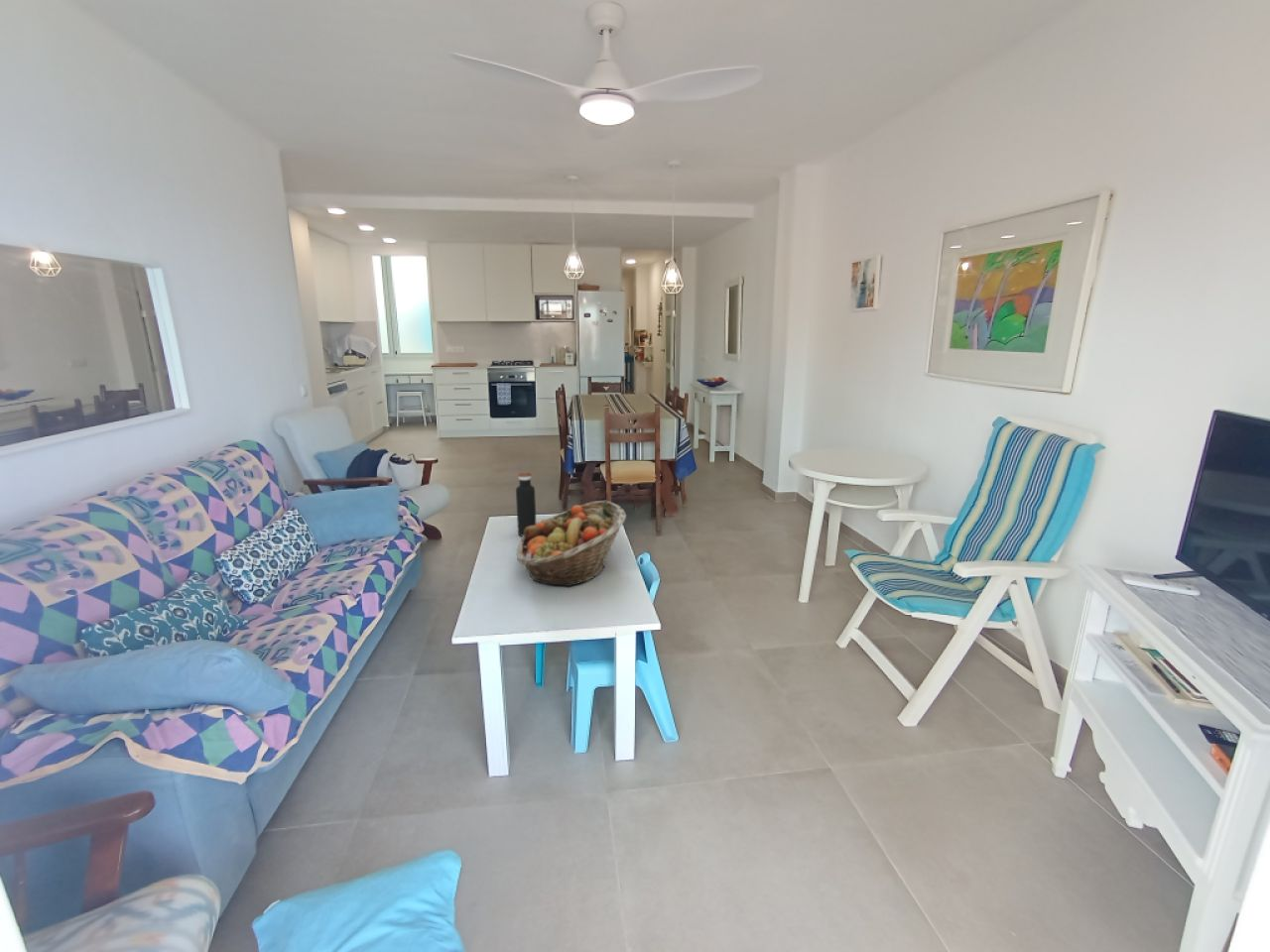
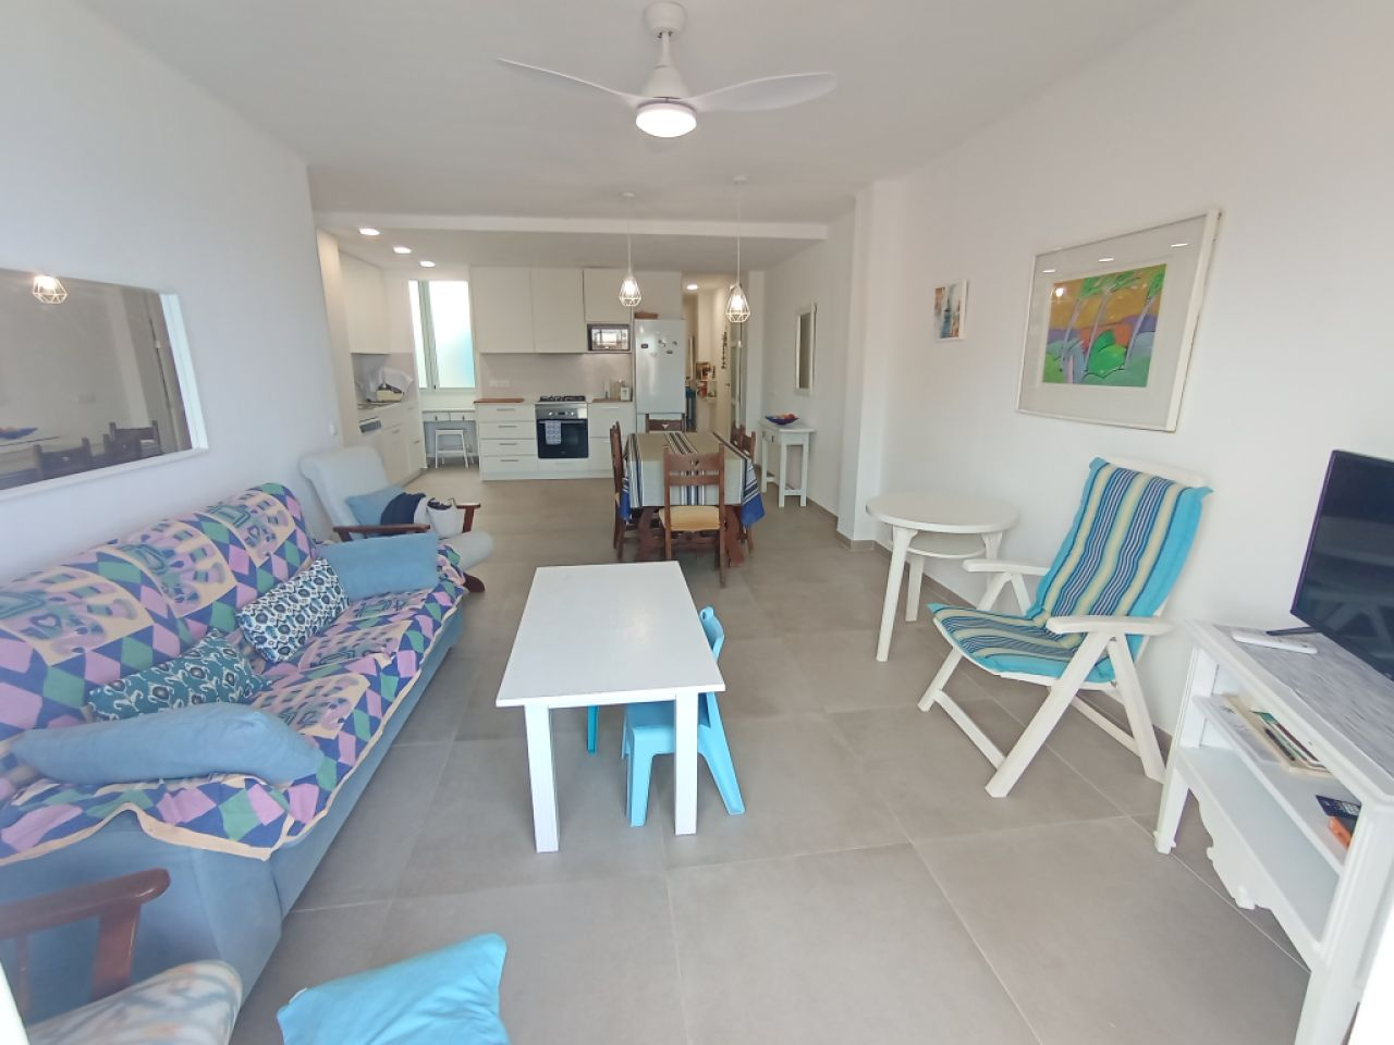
- fruit basket [516,500,627,588]
- water bottle [515,472,537,536]
